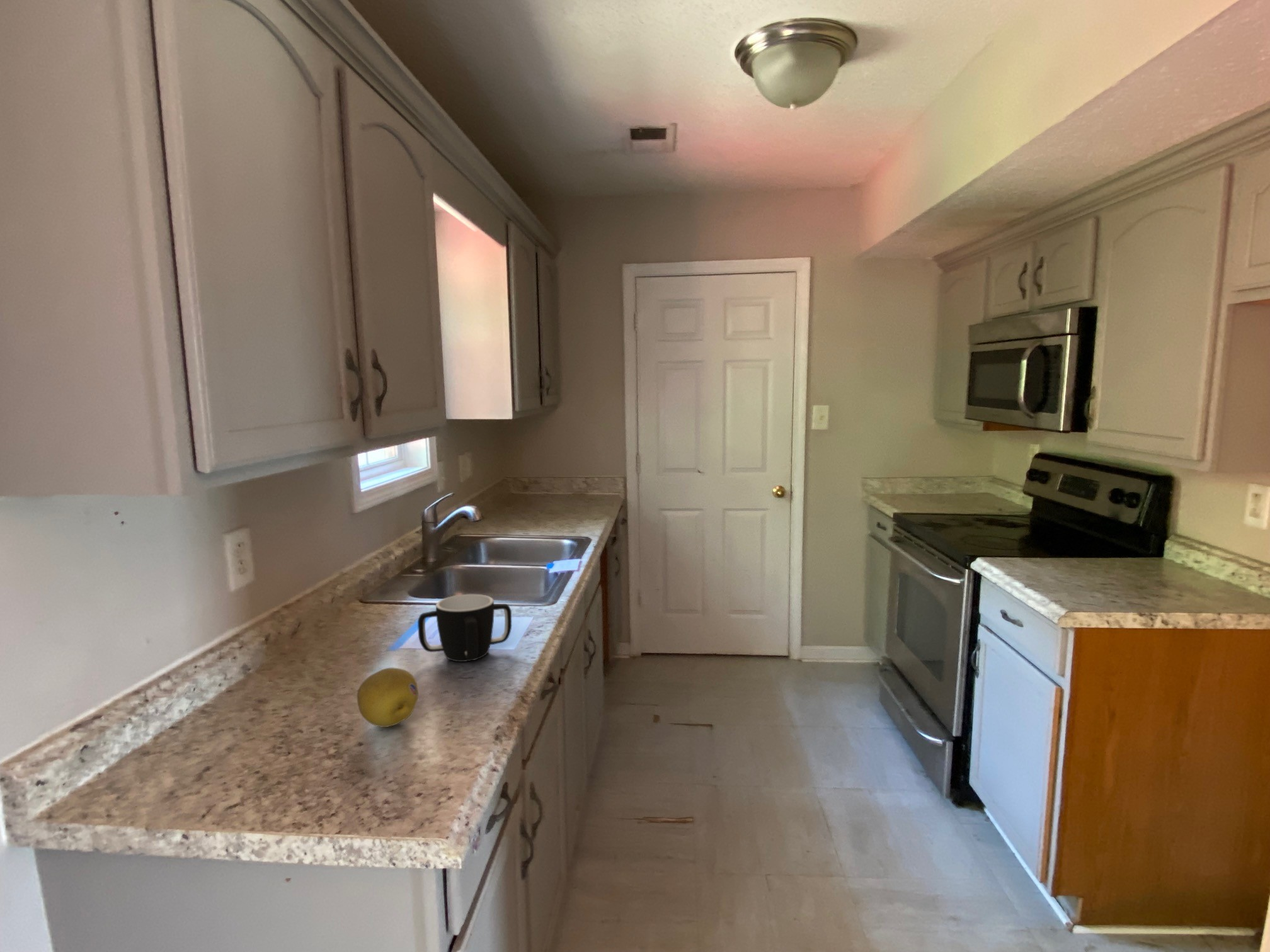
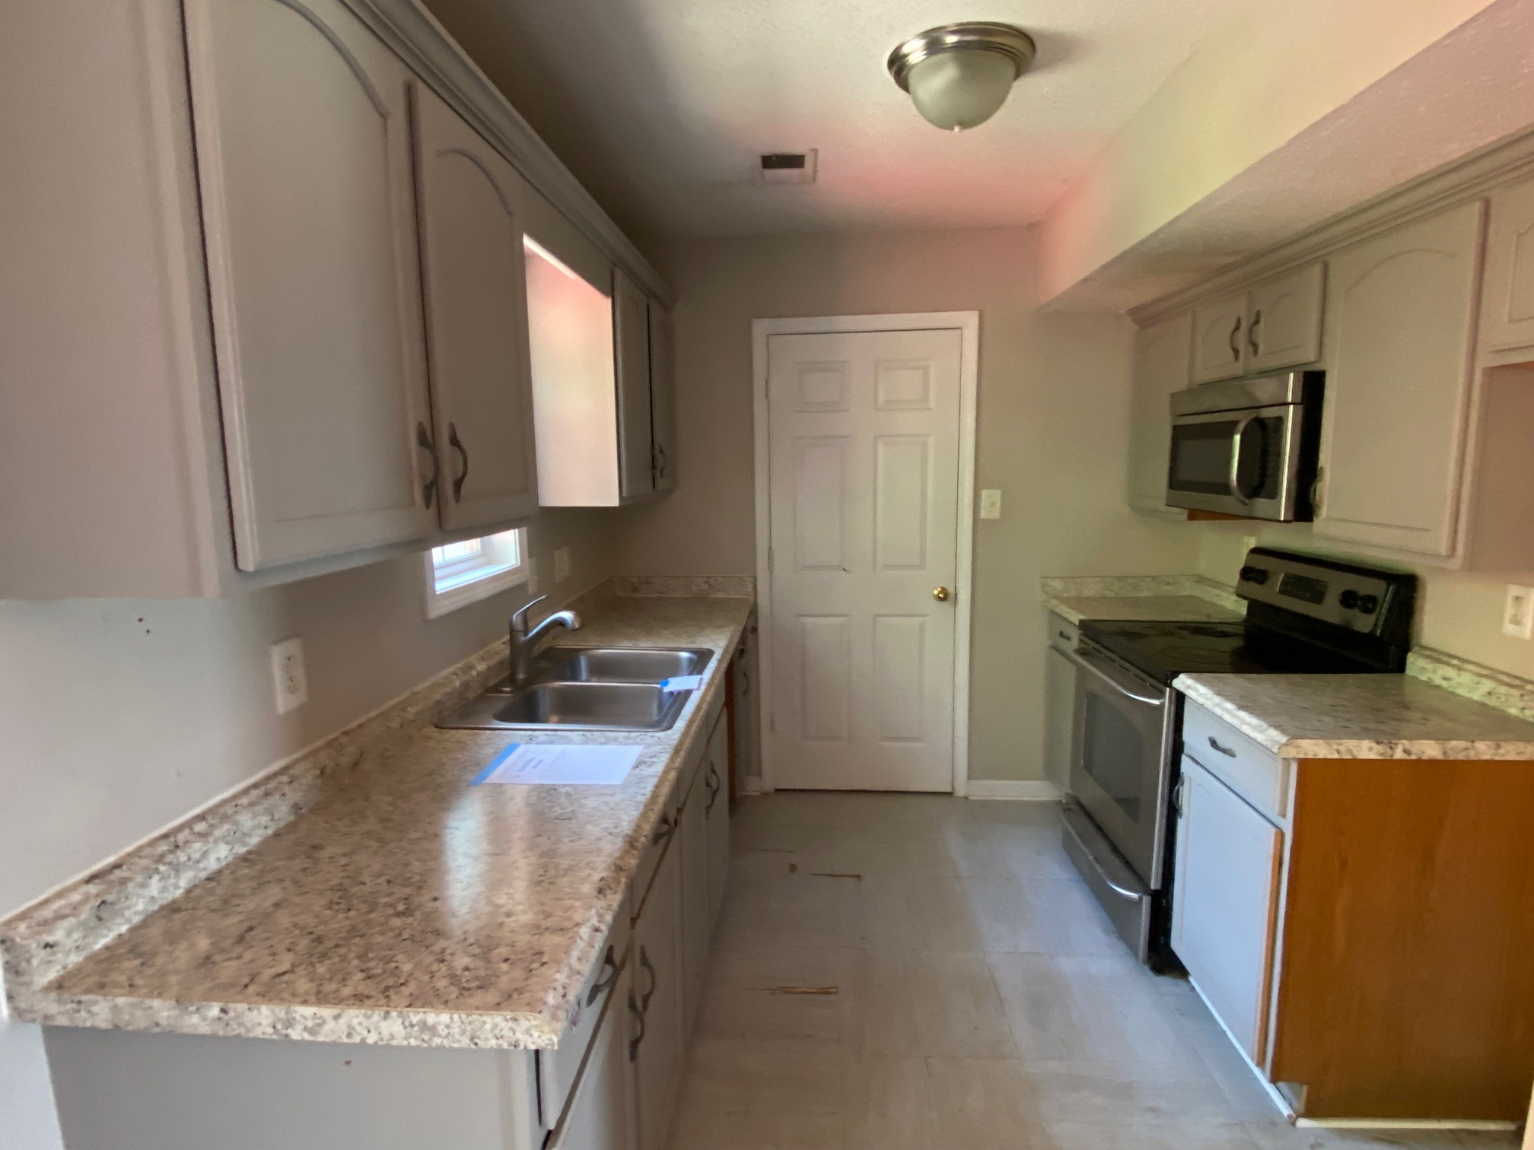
- fruit [357,667,419,728]
- mug [417,594,512,662]
